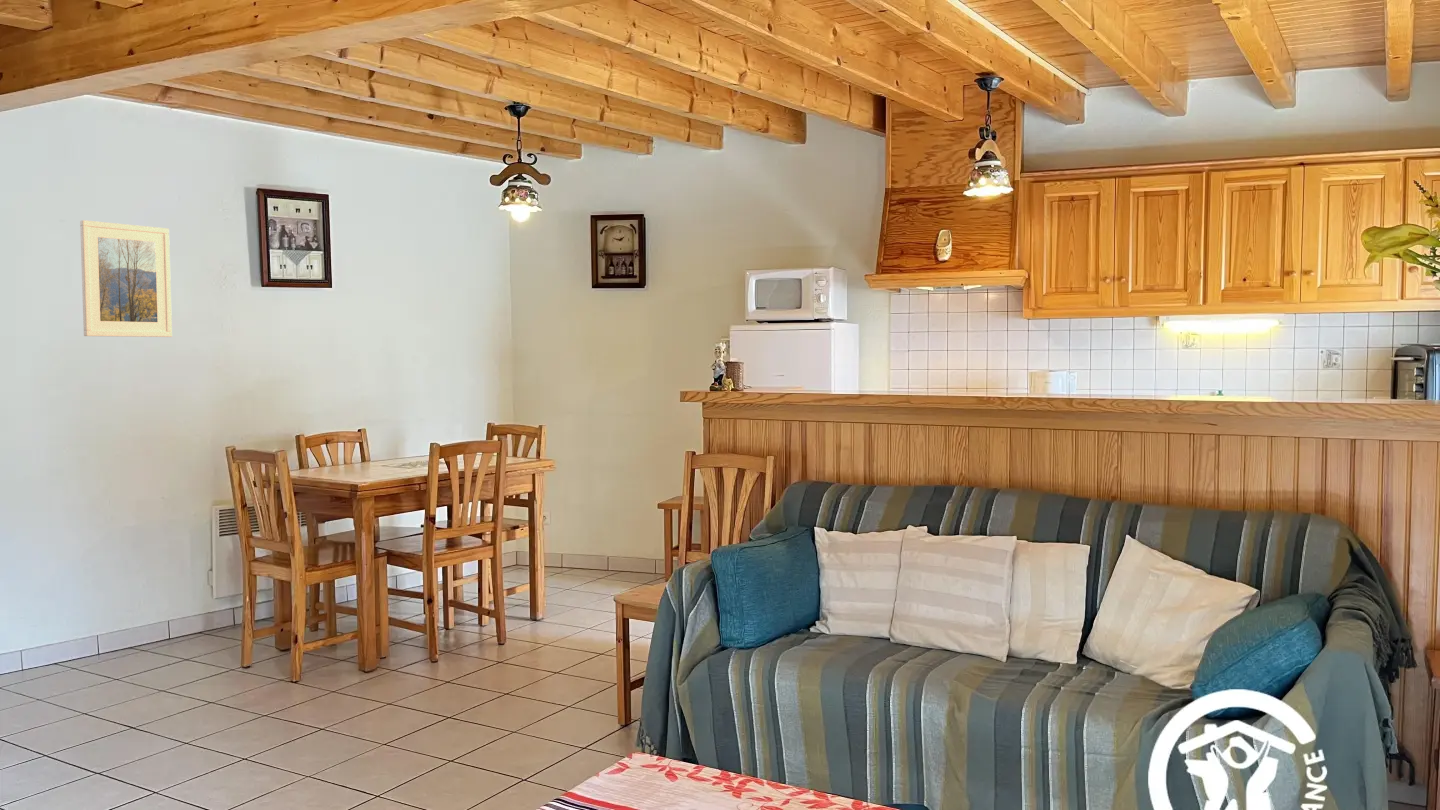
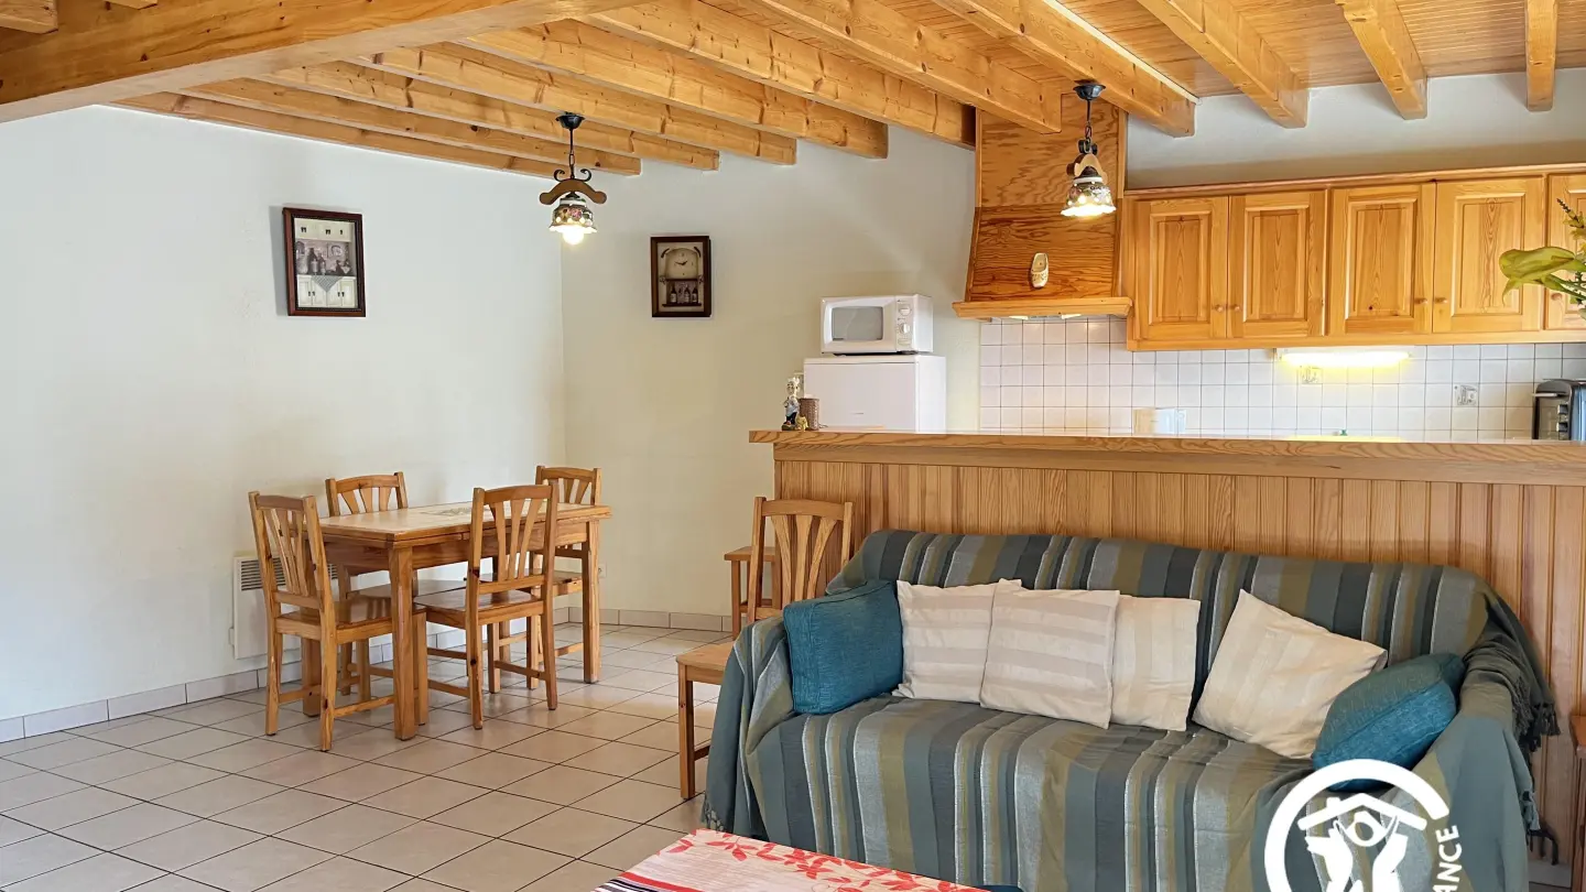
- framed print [79,219,173,338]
